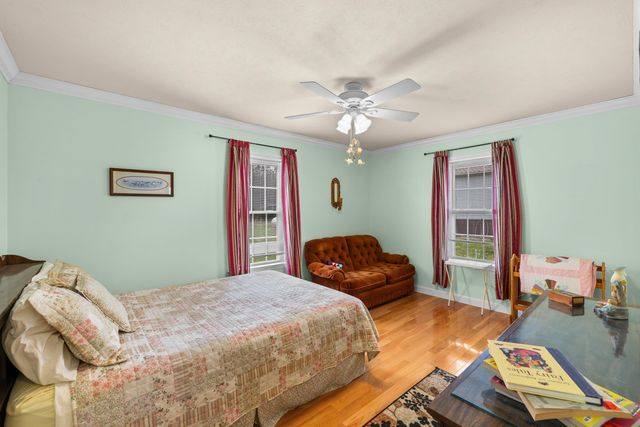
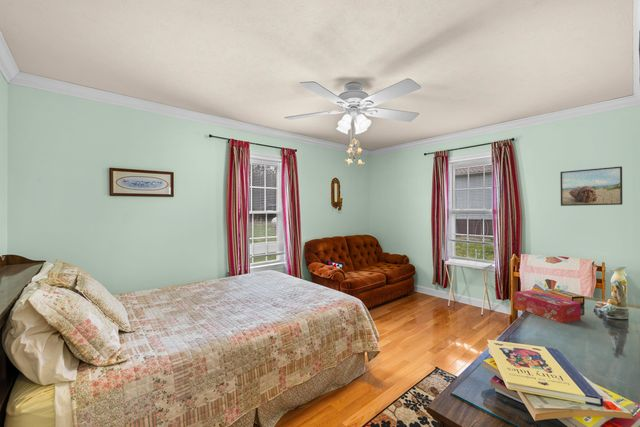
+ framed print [559,166,623,207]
+ tissue box [514,289,582,324]
